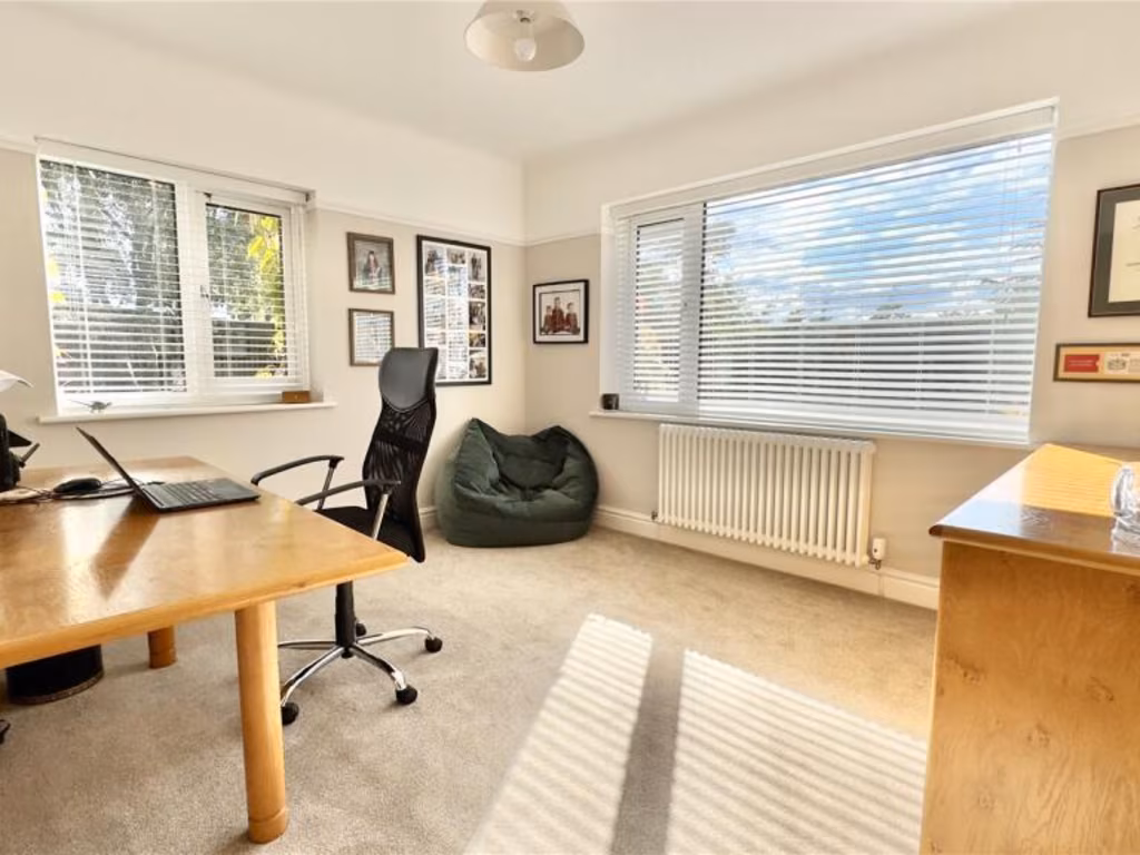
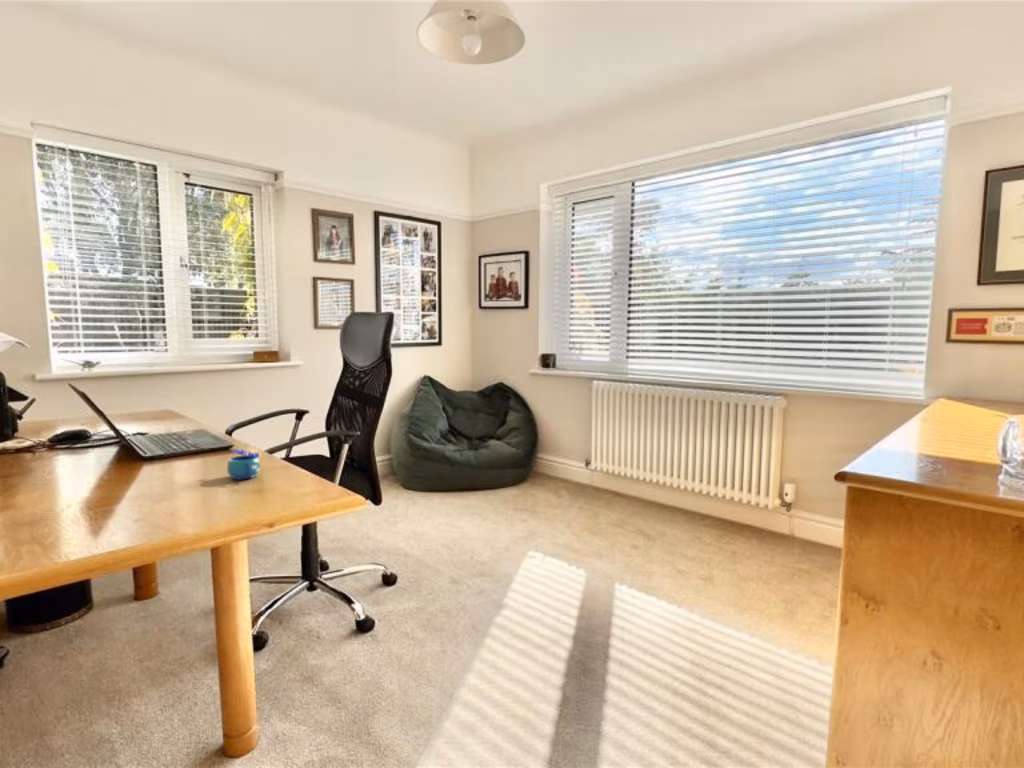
+ mug [226,448,261,481]
